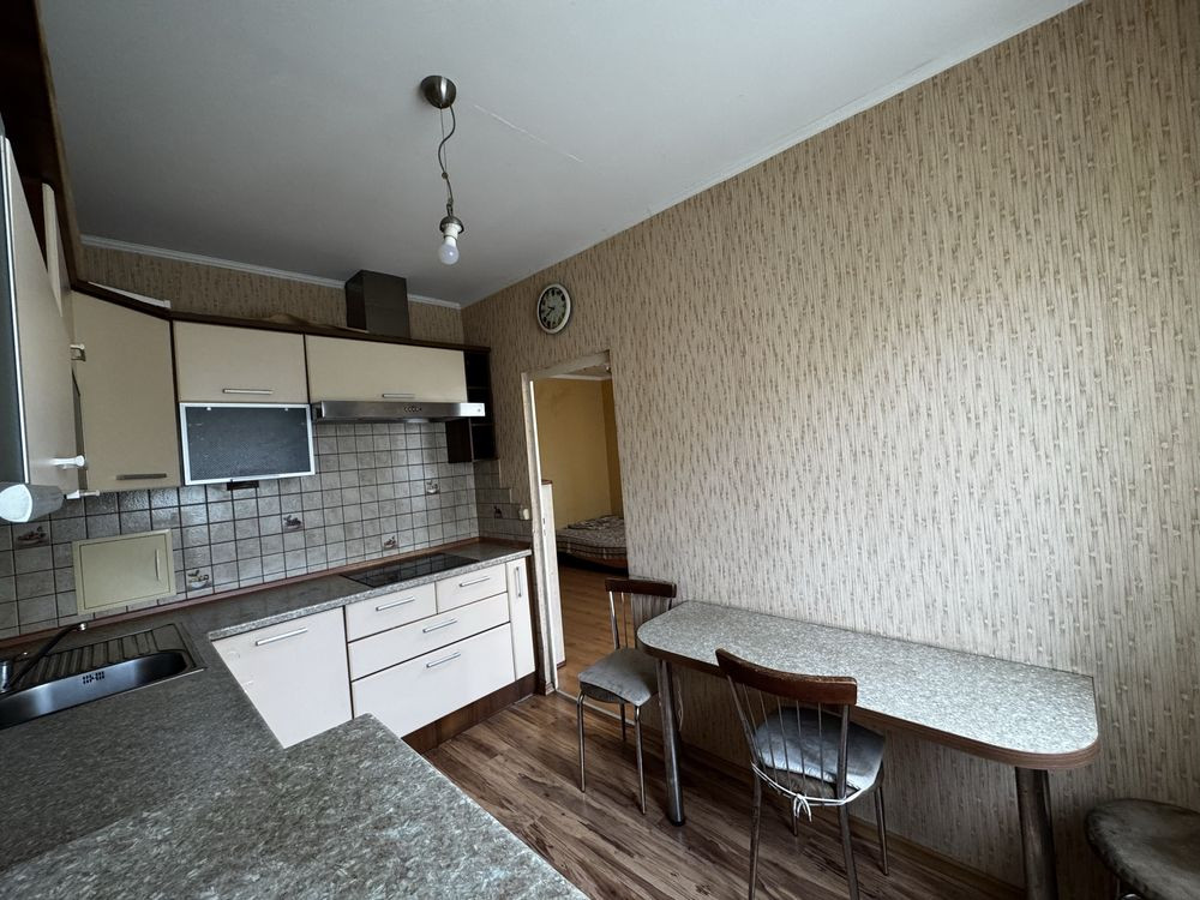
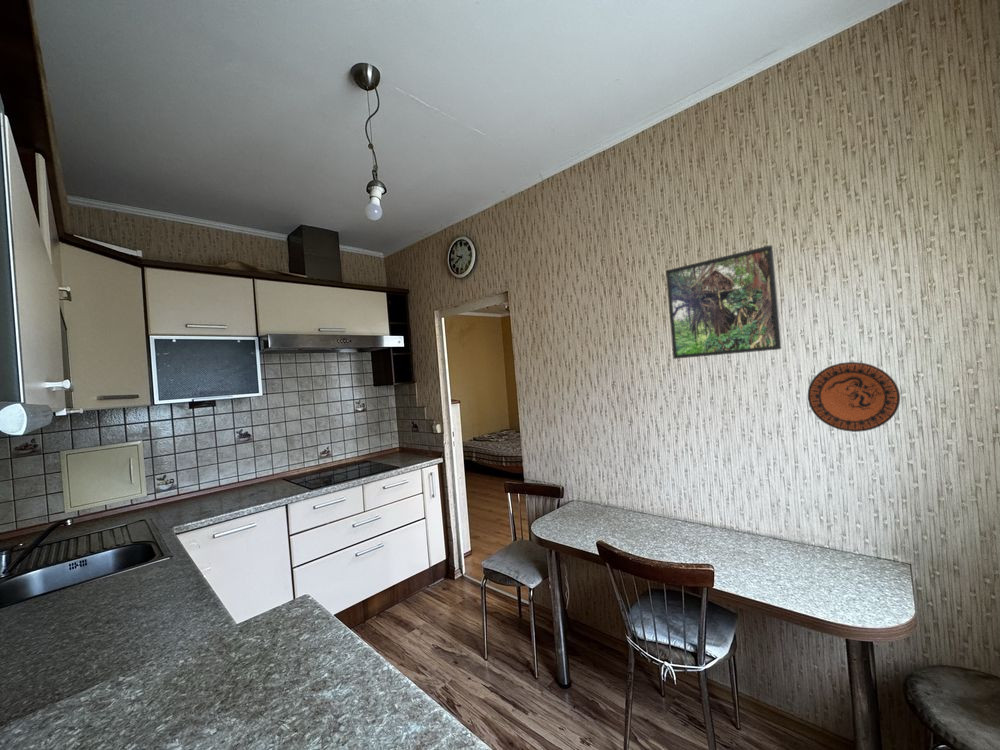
+ decorative plate [807,361,901,433]
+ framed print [665,244,782,360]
